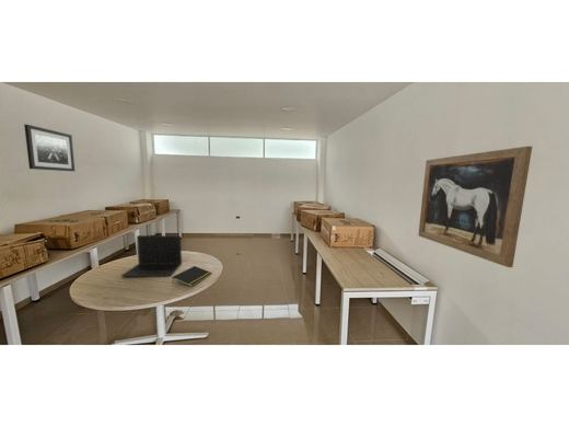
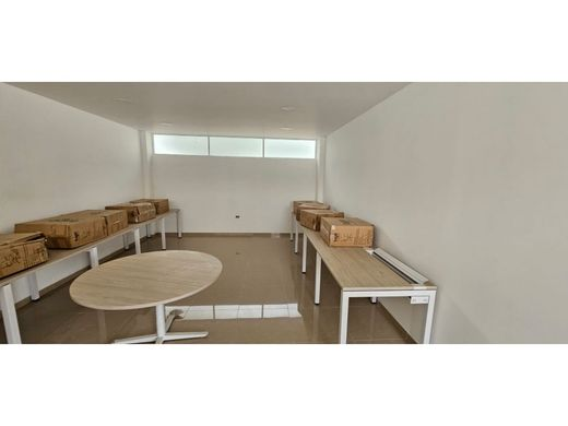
- wall art [417,146,533,268]
- wall art [23,124,76,172]
- laptop [120,234,183,278]
- notepad [171,265,213,288]
